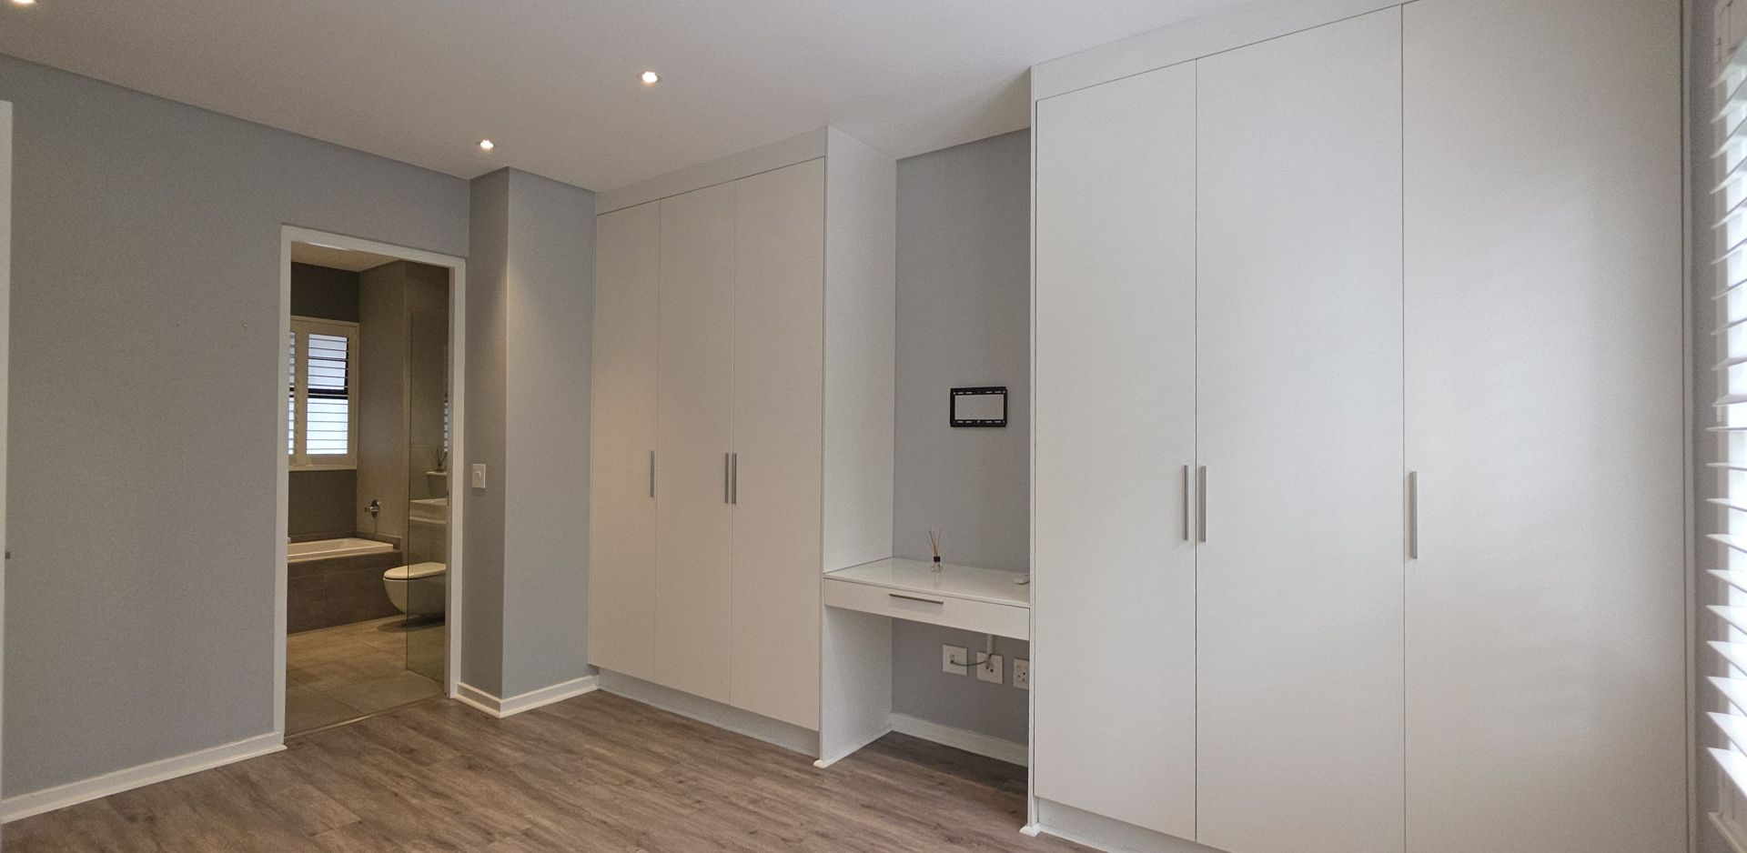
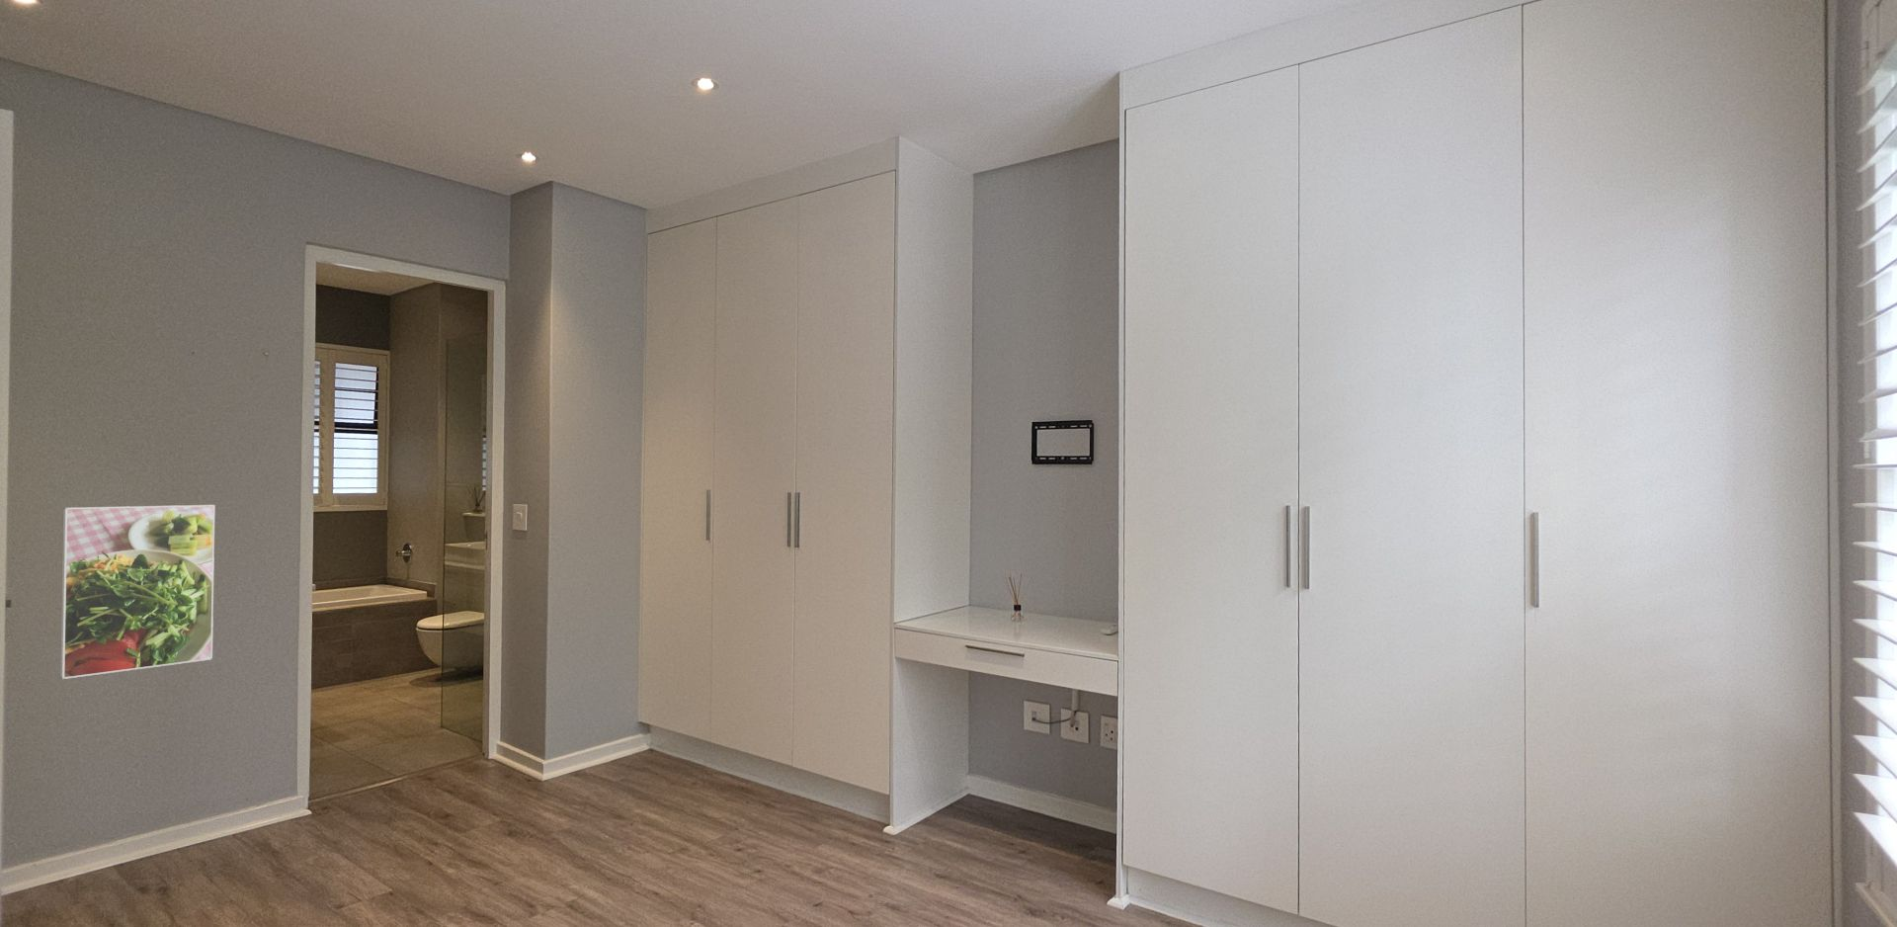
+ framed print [59,503,215,680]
